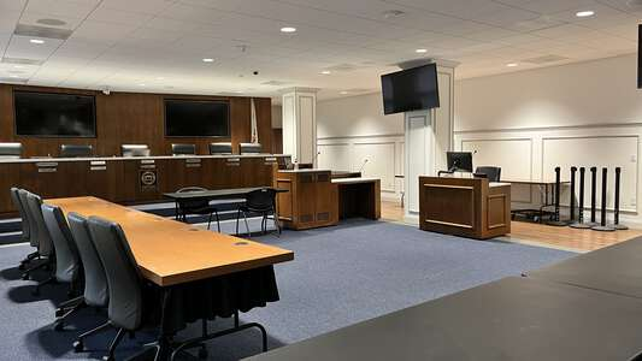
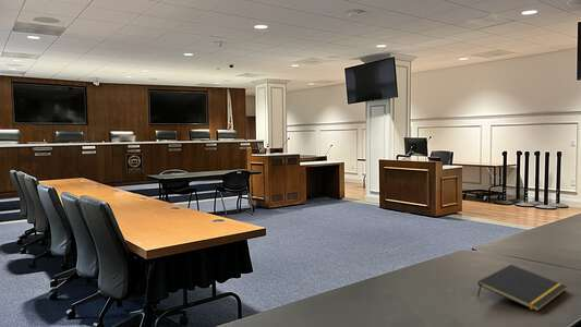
+ notepad [476,264,568,313]
